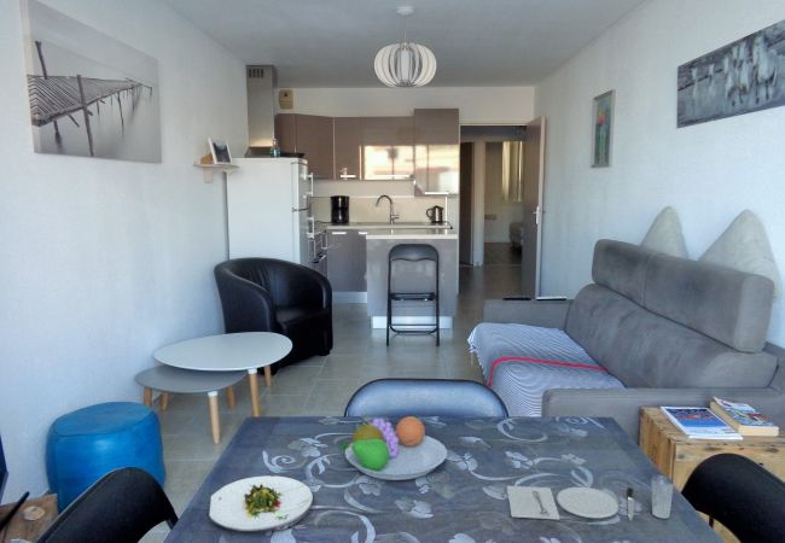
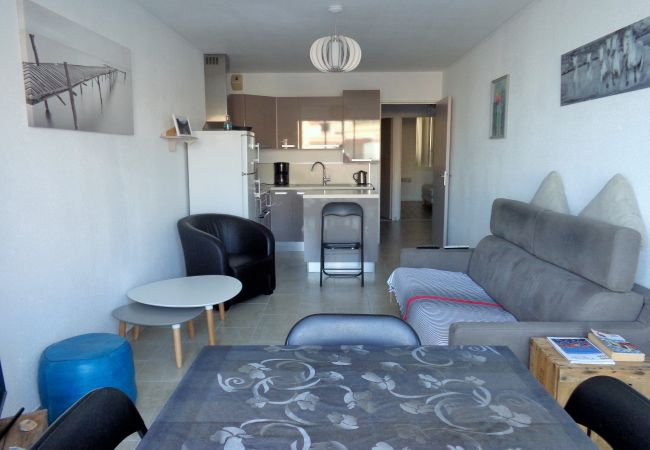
- salad plate [209,474,314,533]
- fruit bowl [339,415,448,481]
- placemat [506,474,675,521]
